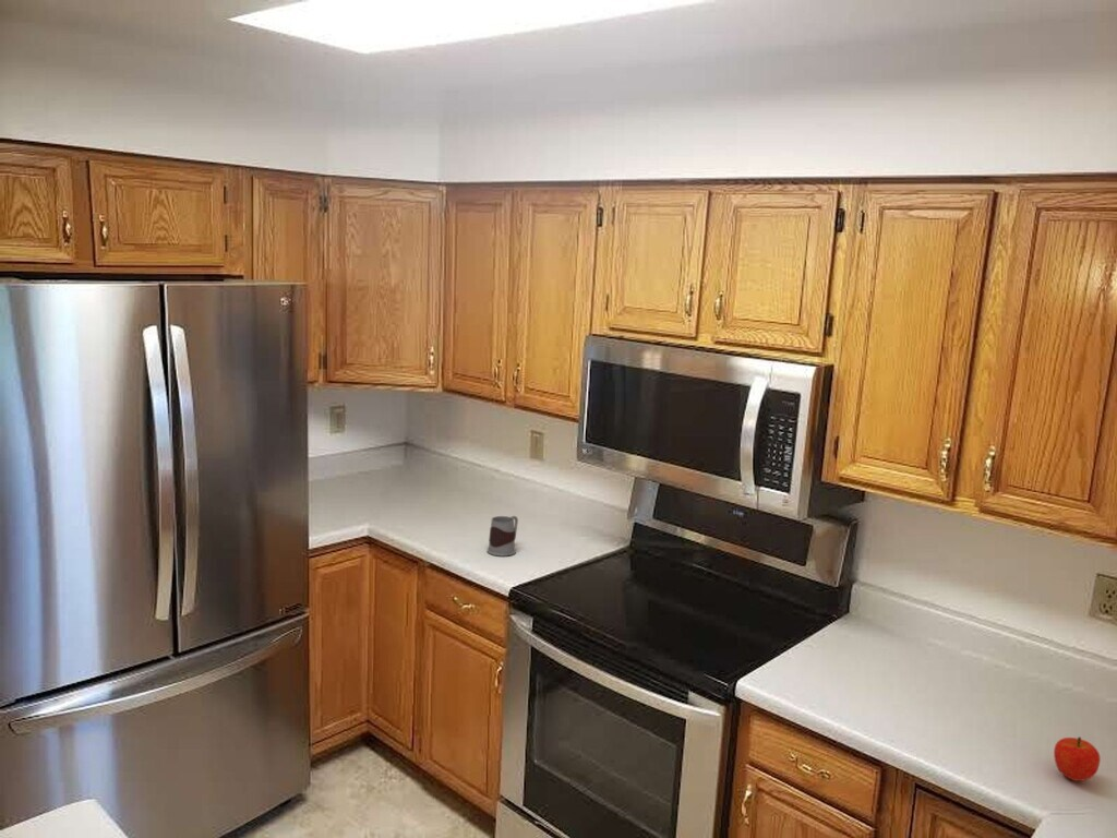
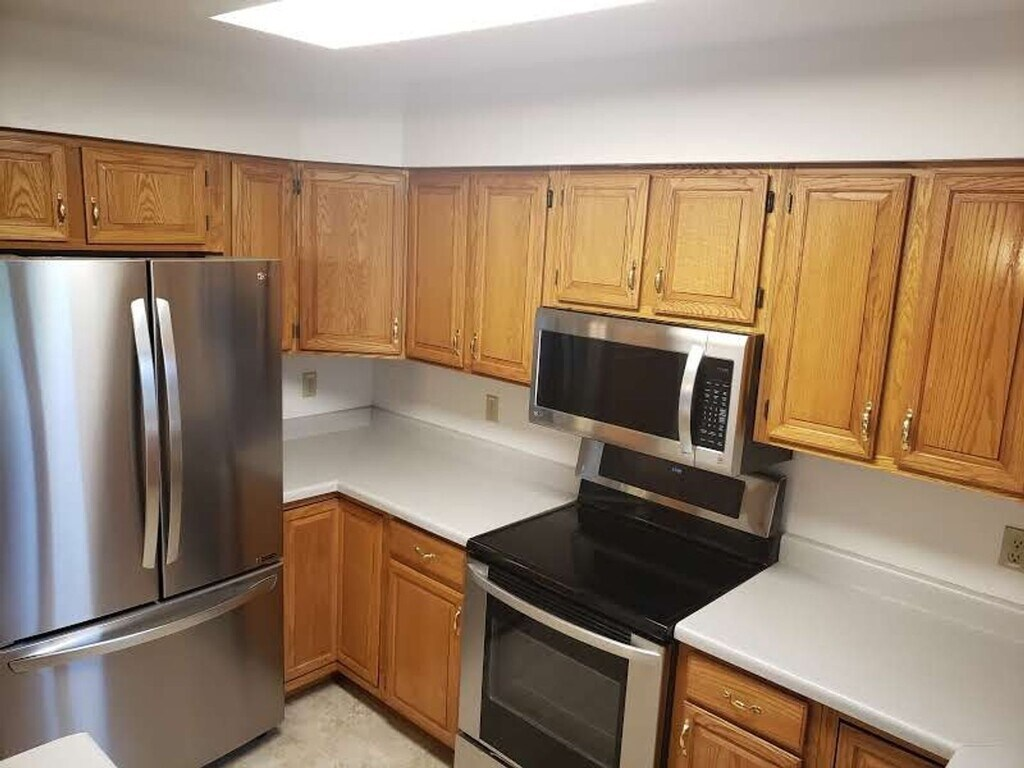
- mug [487,515,519,558]
- fruit [1053,735,1102,782]
